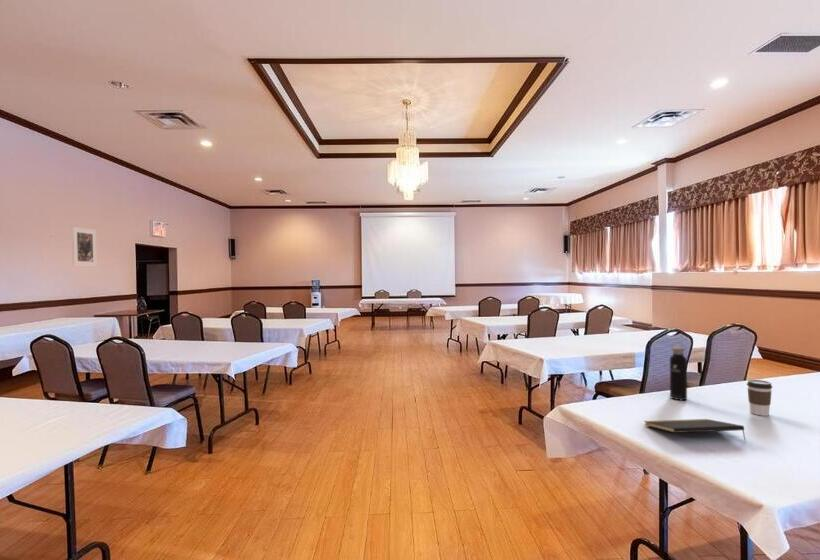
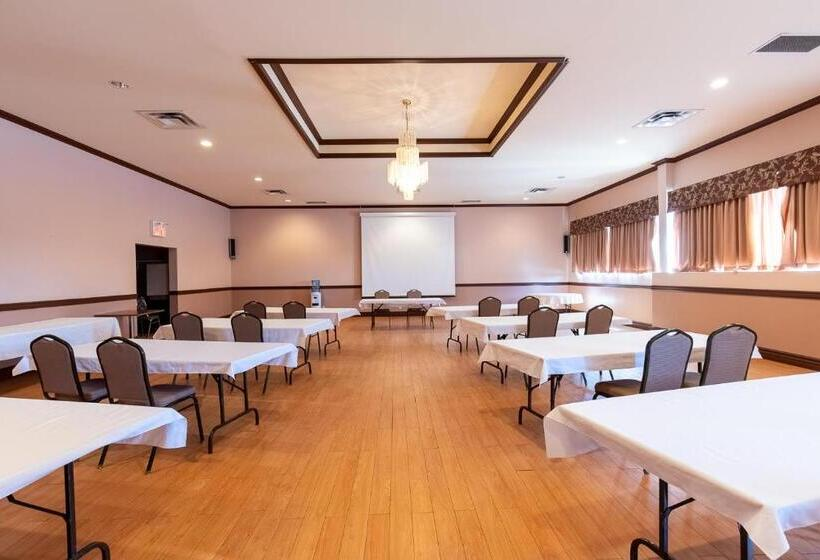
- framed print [71,225,98,268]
- water bottle [669,342,688,401]
- coffee cup [746,379,773,417]
- notepad [643,418,747,441]
